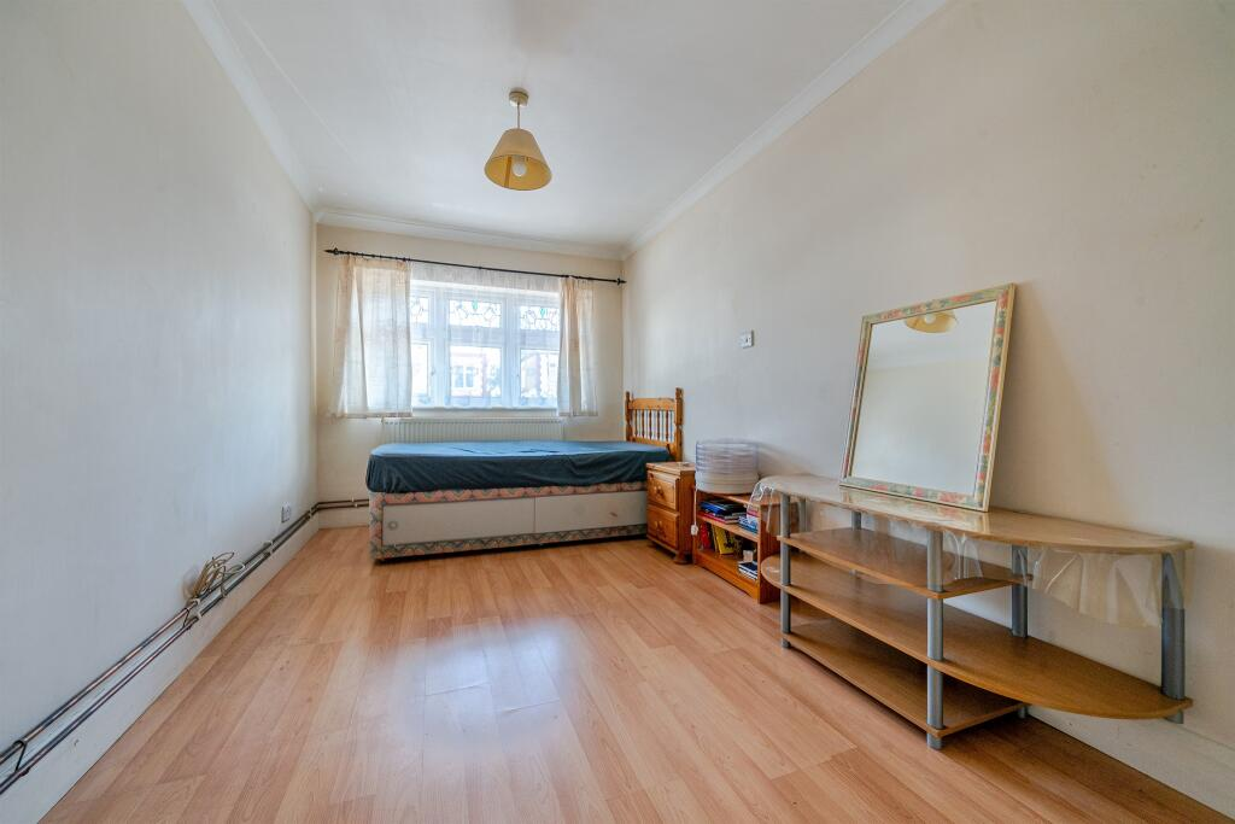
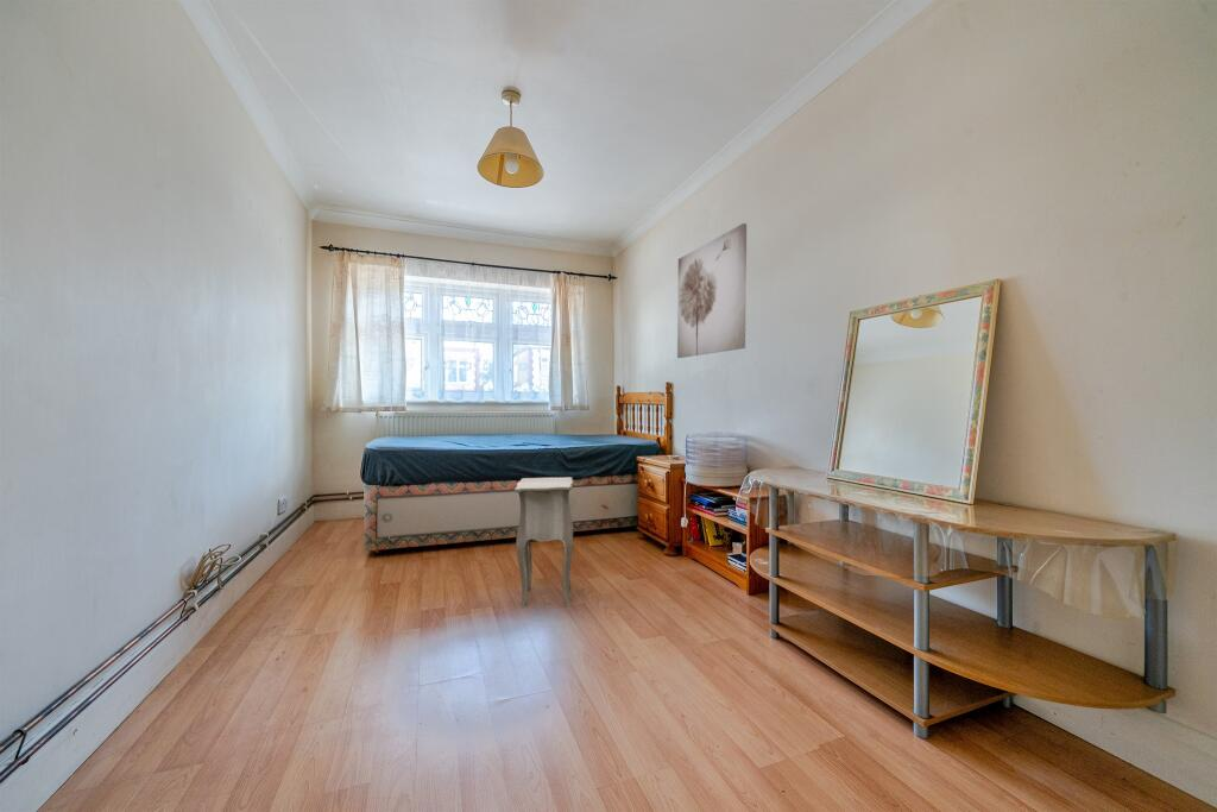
+ wall art [676,222,748,359]
+ side table [513,476,575,608]
